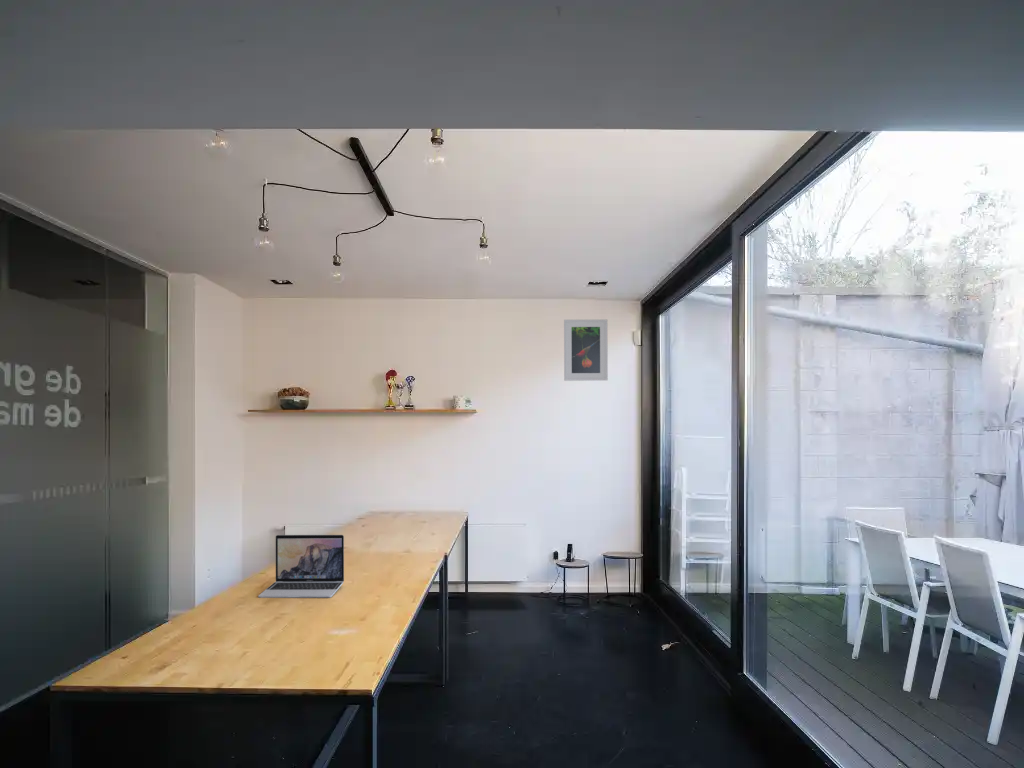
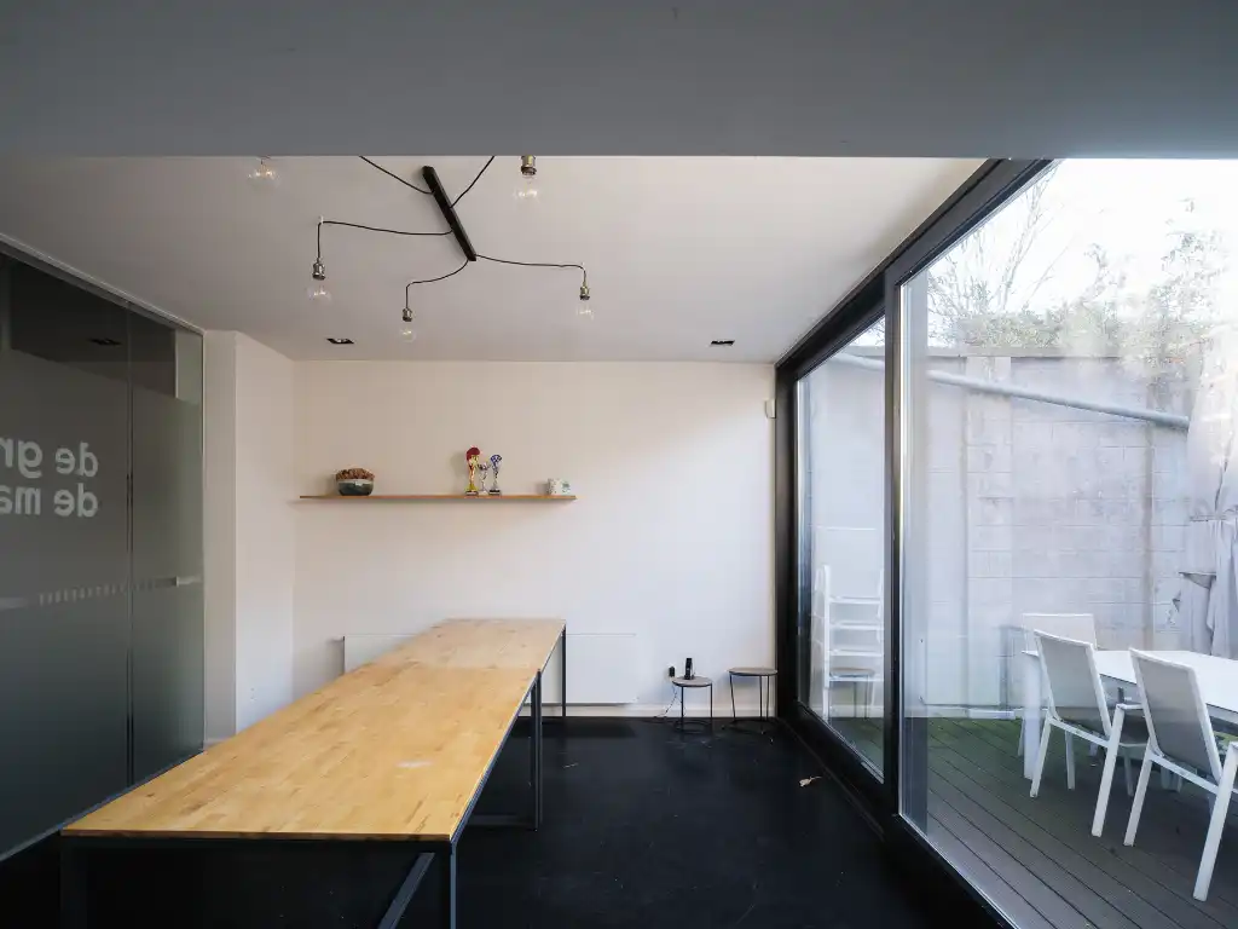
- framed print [563,318,609,382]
- laptop [257,534,345,599]
